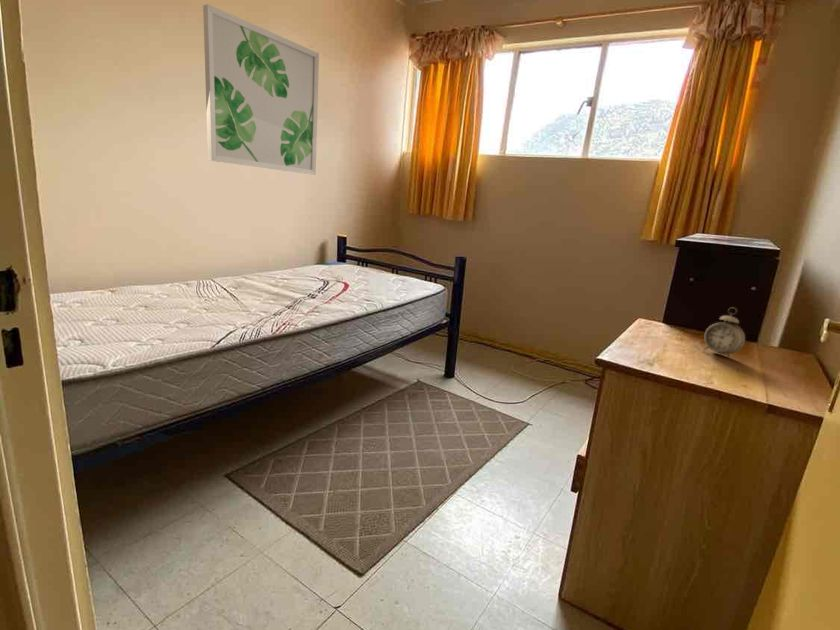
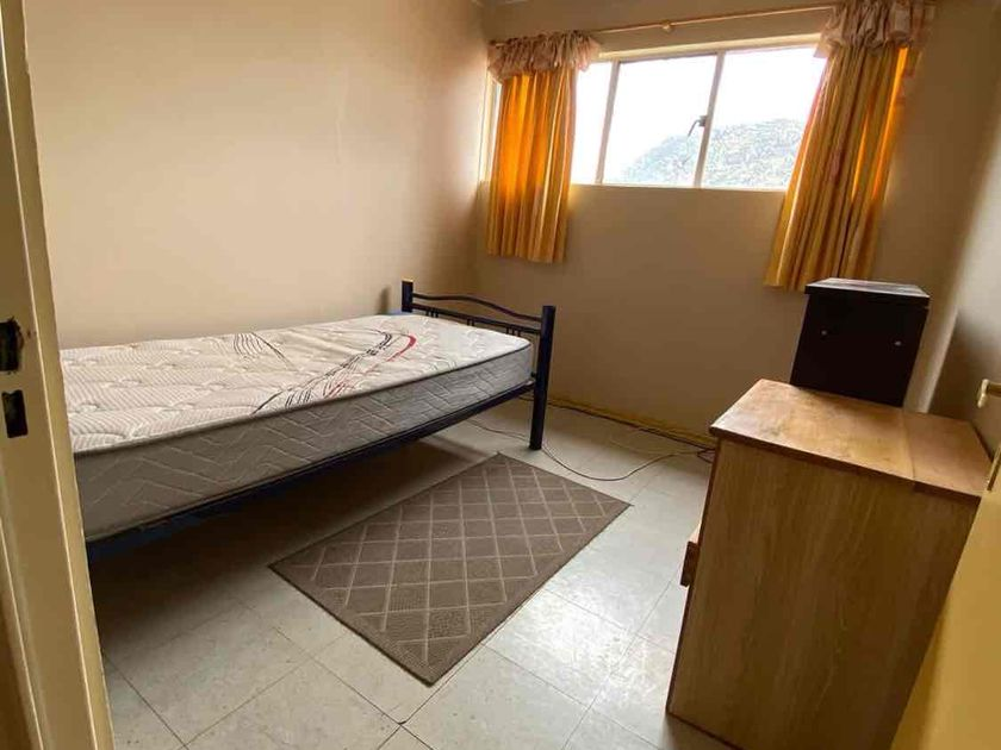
- alarm clock [701,307,746,360]
- wall art [202,3,320,176]
